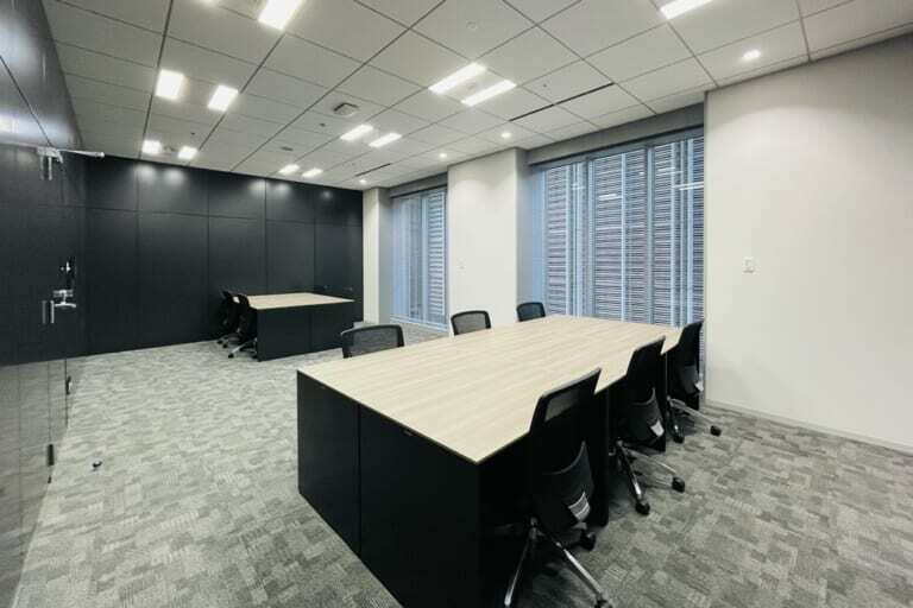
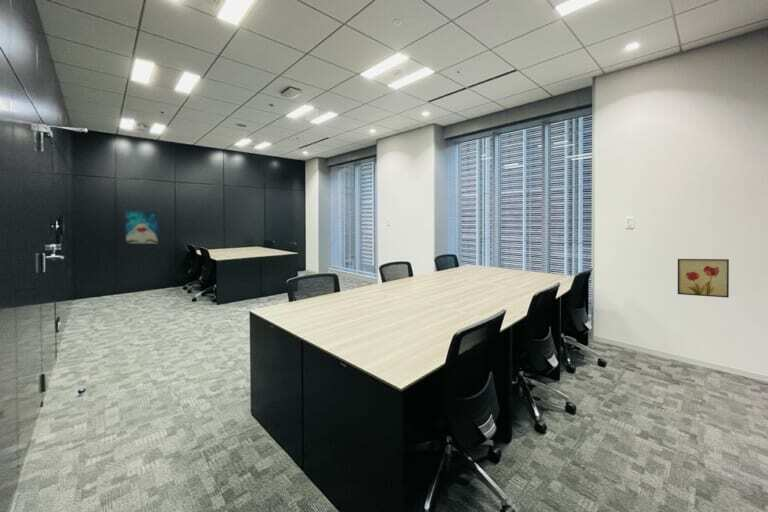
+ wall art [677,258,730,299]
+ wall art [124,209,159,244]
